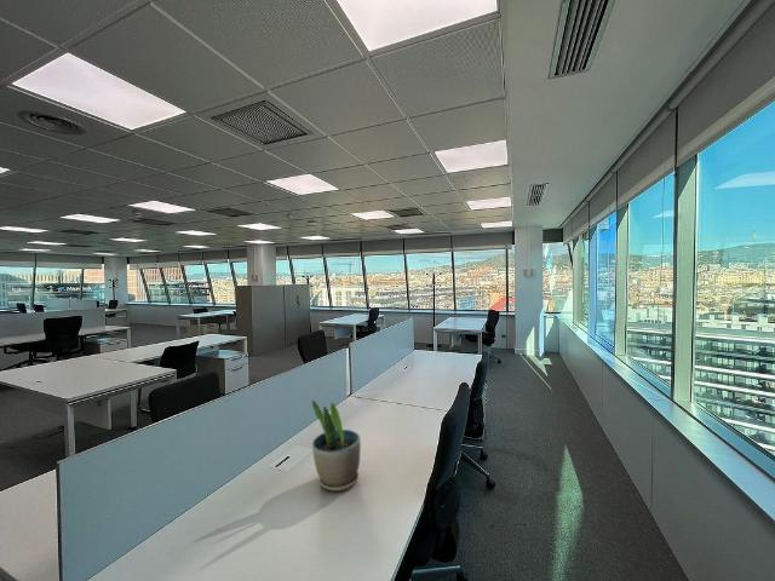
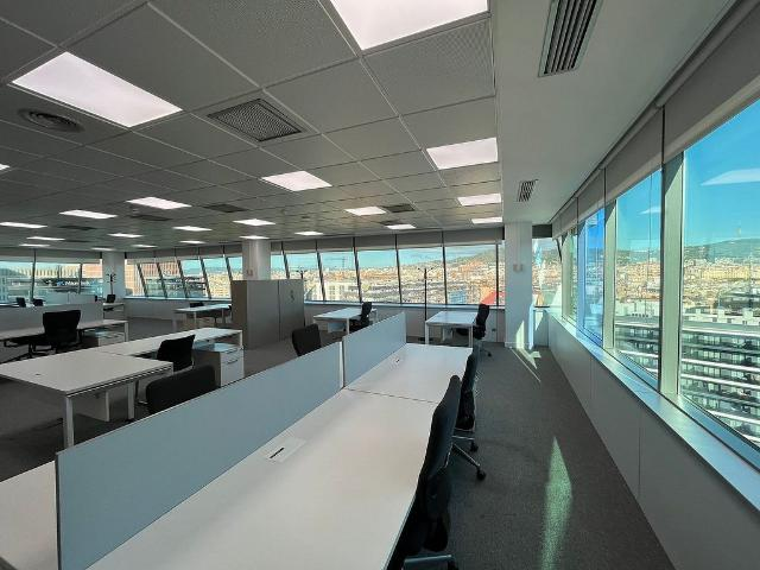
- potted plant [311,398,362,493]
